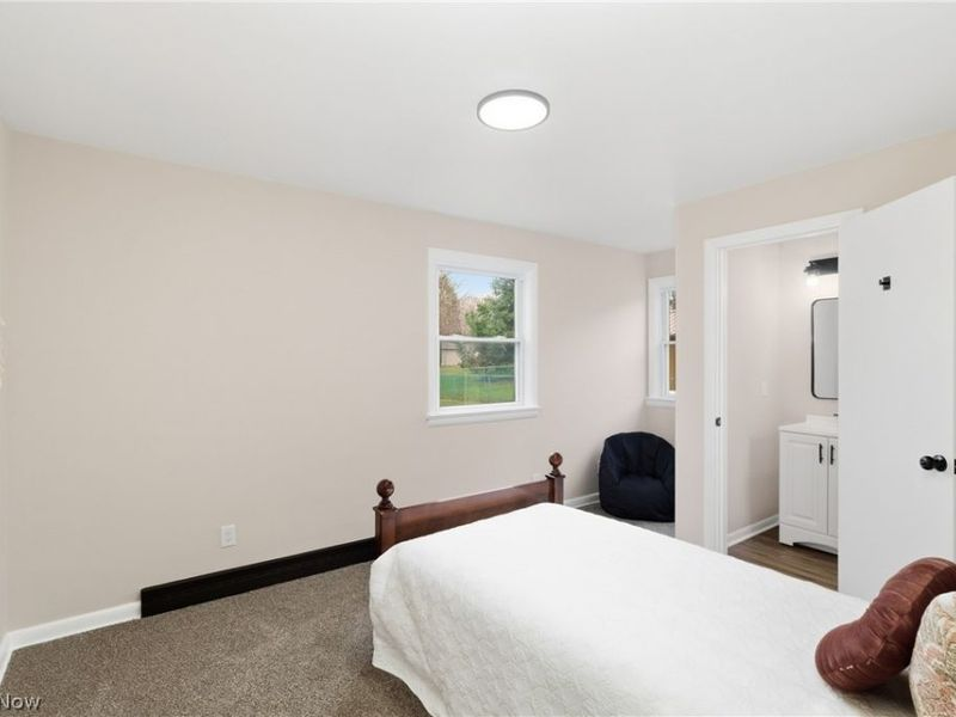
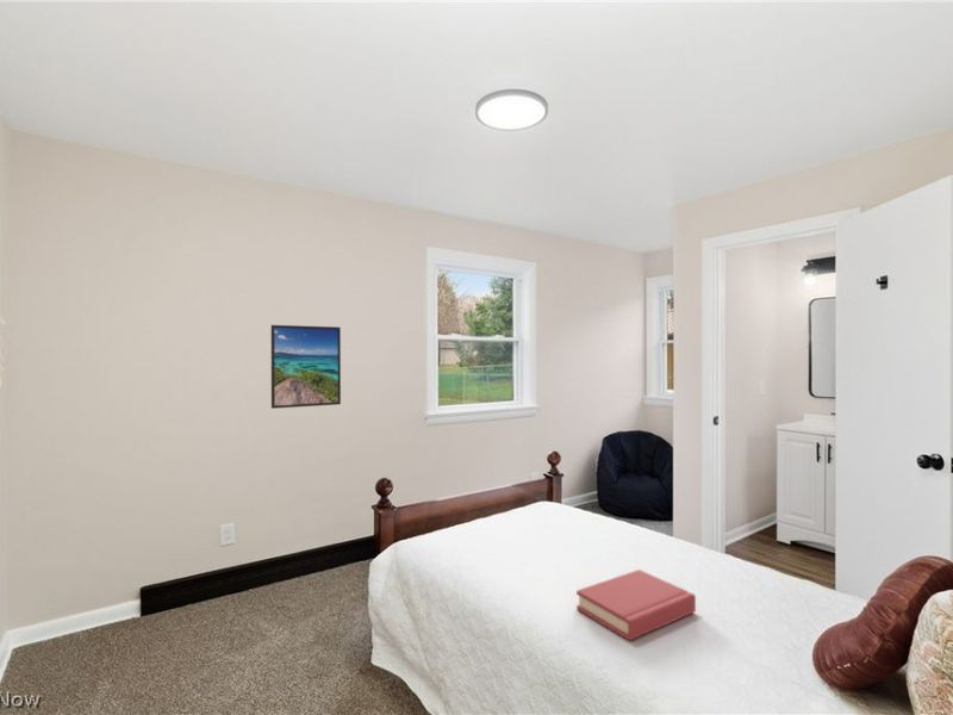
+ hardback book [575,568,697,642]
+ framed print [270,324,342,410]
